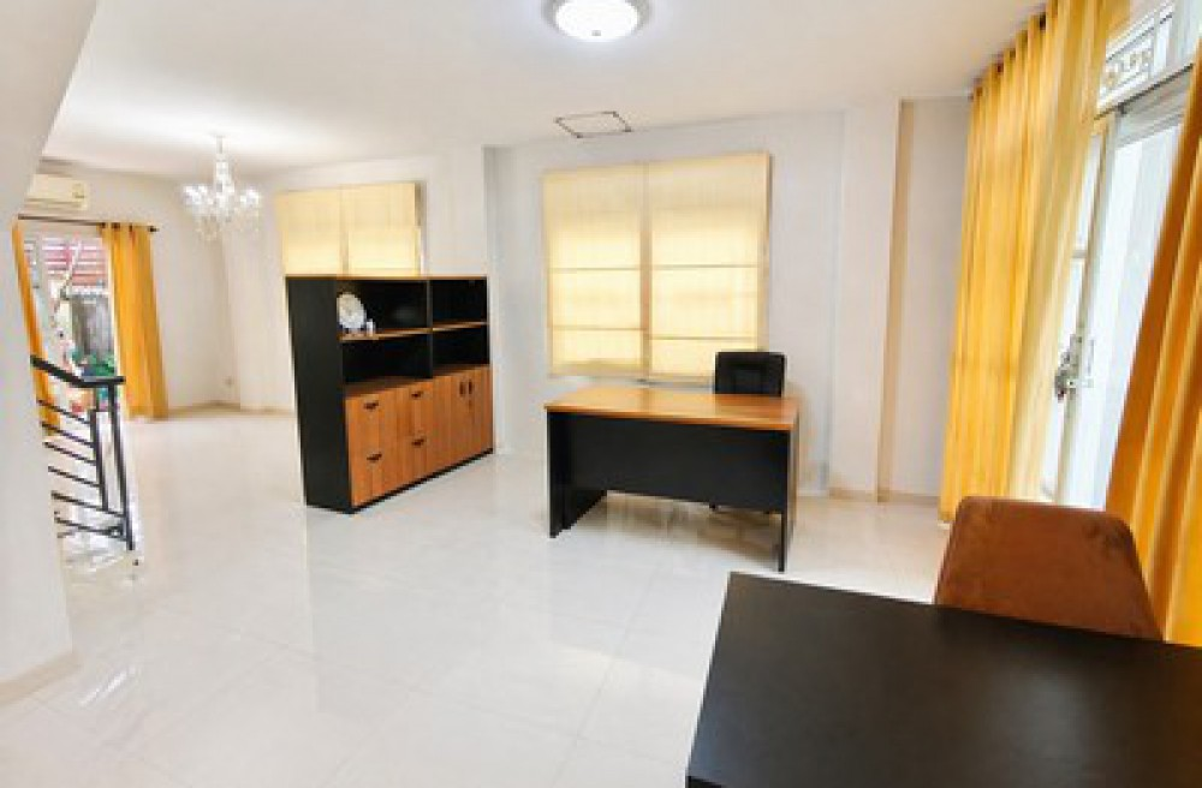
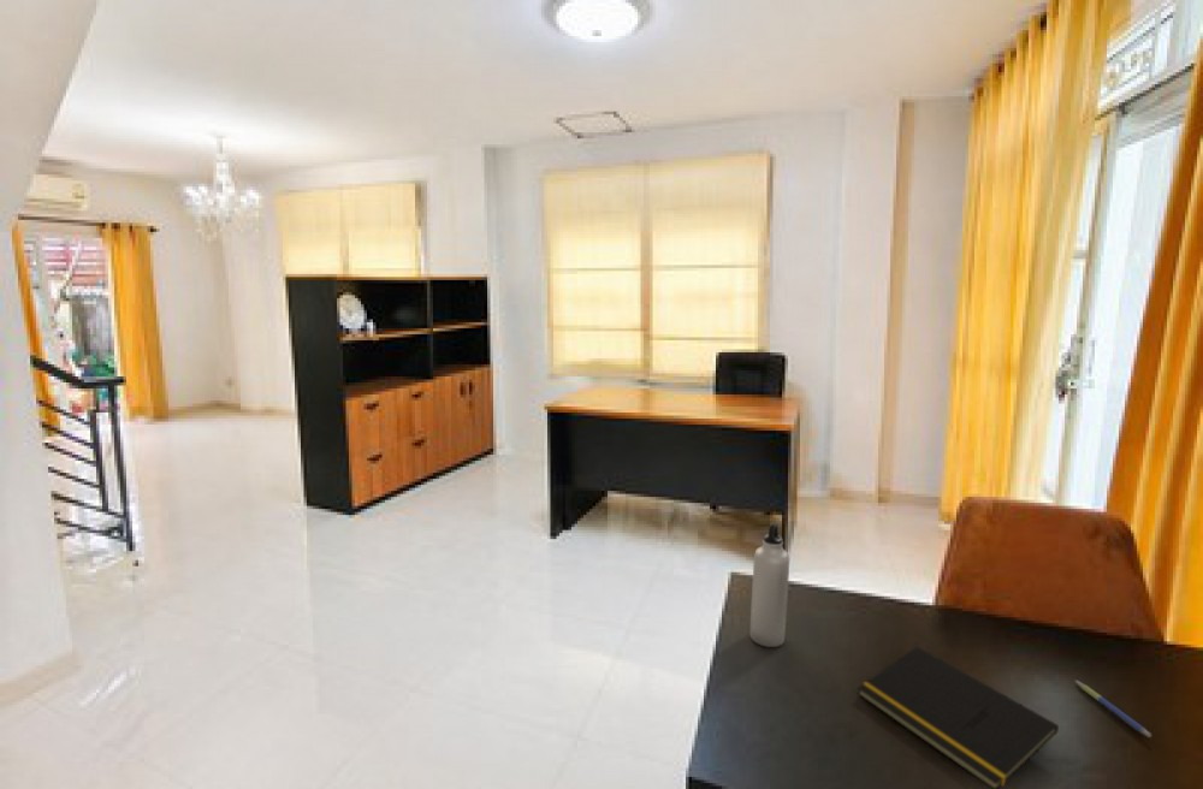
+ water bottle [748,521,790,648]
+ notepad [857,645,1060,789]
+ pen [1074,680,1152,738]
